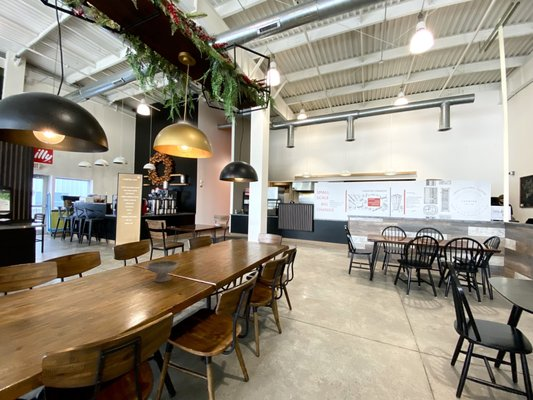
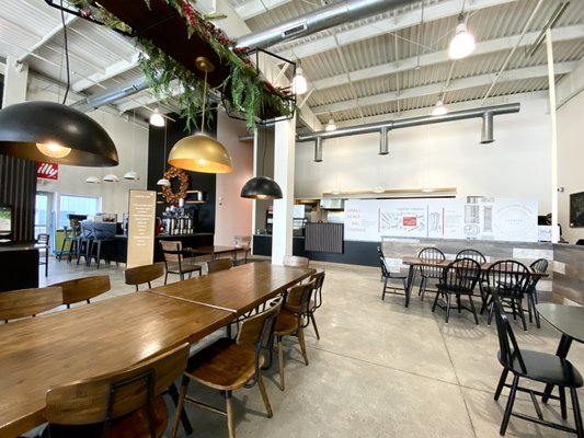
- bowl [146,260,179,283]
